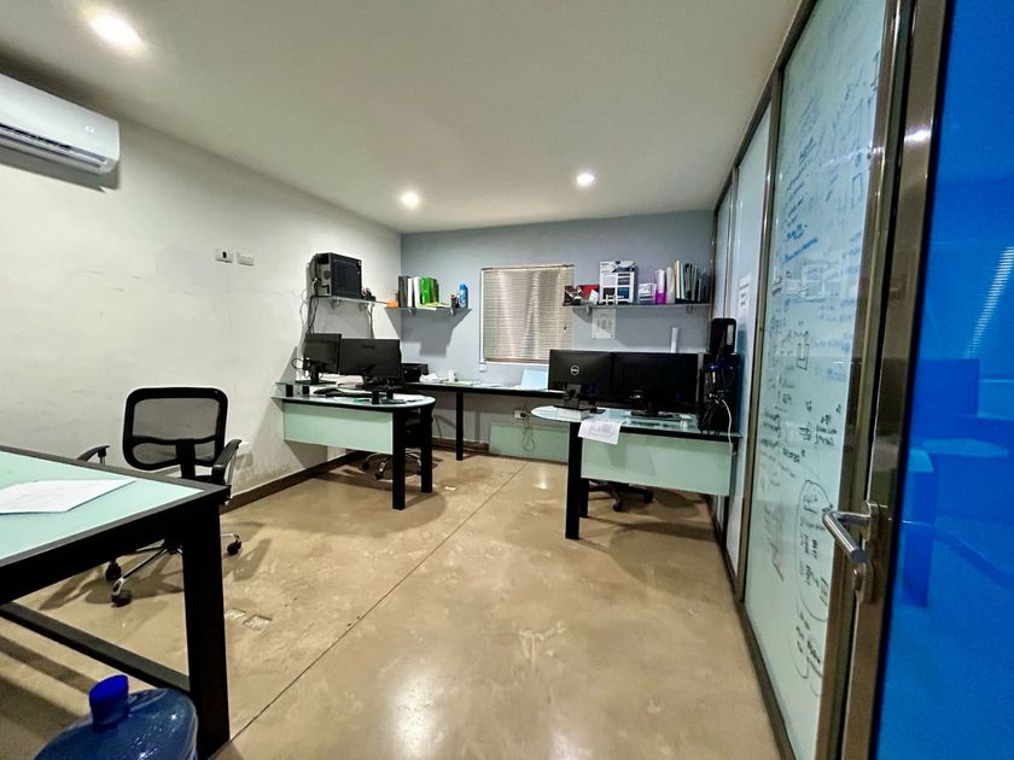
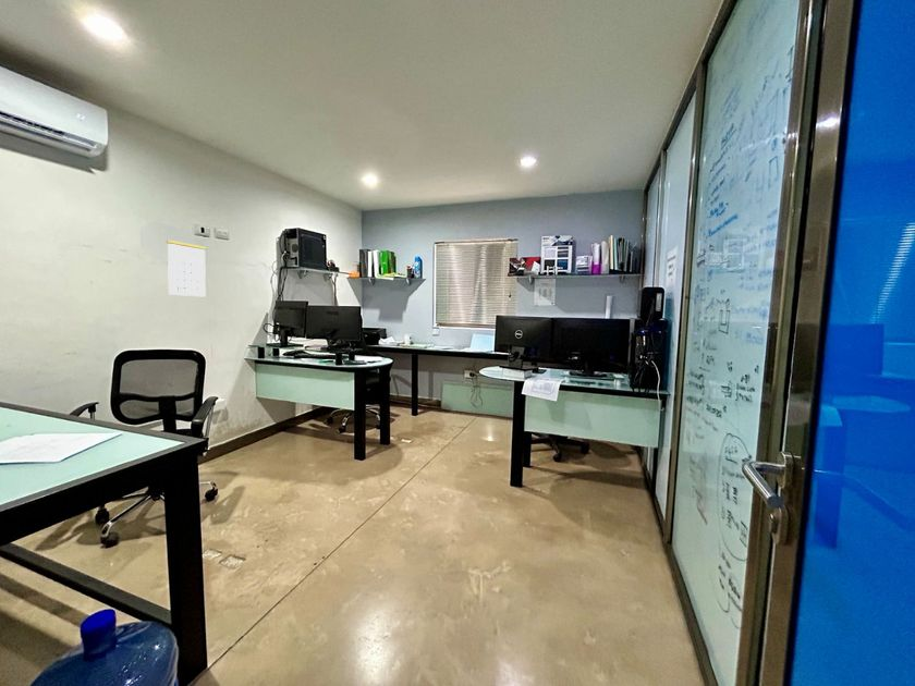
+ calendar [166,235,207,298]
